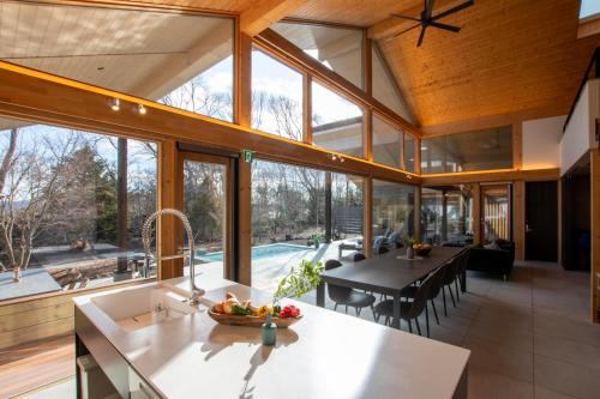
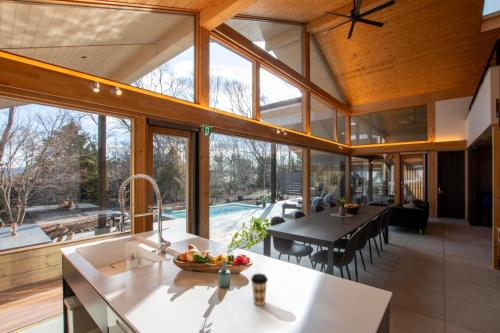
+ coffee cup [250,272,269,306]
